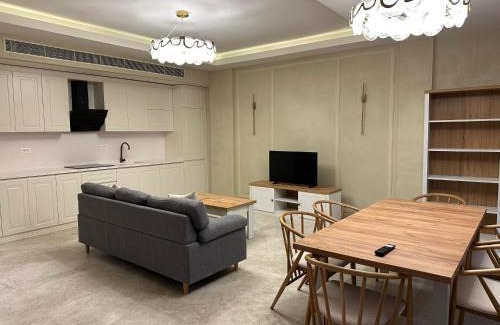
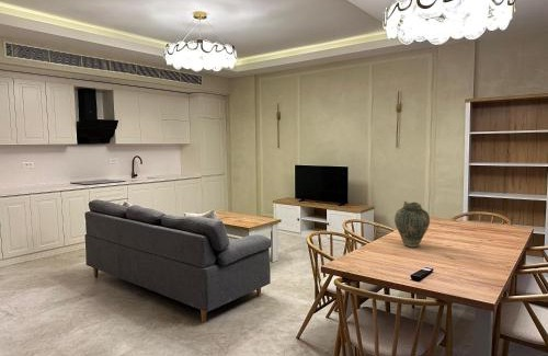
+ vase [393,200,431,249]
